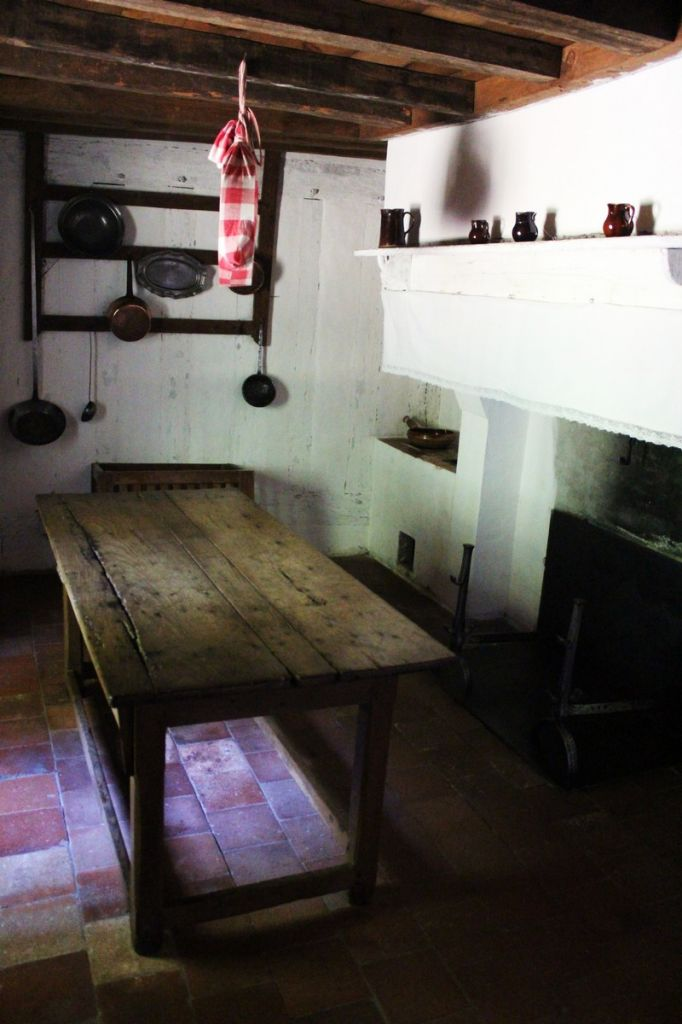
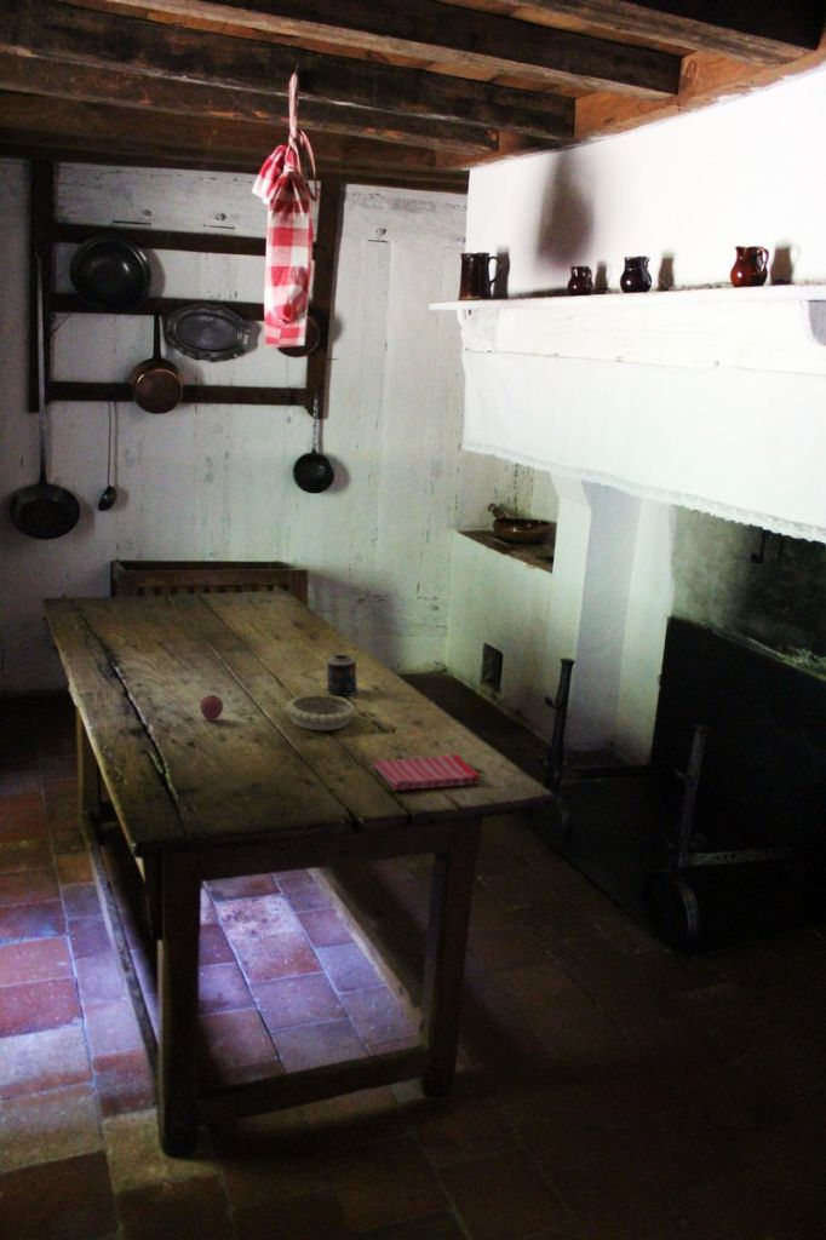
+ dish towel [373,753,482,792]
+ candle [326,654,362,696]
+ fruit [199,693,225,722]
+ decorative bowl [285,694,357,731]
